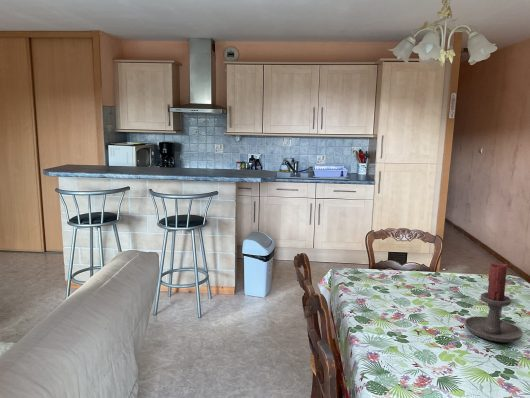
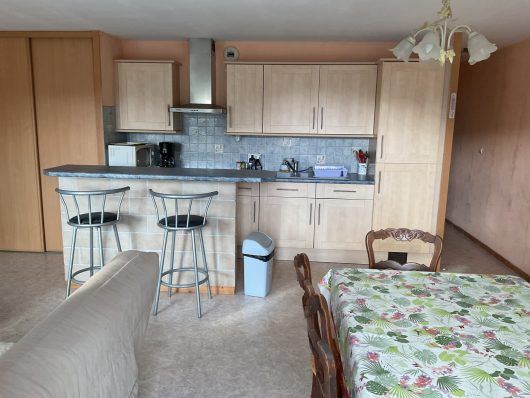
- candle holder [464,262,524,343]
